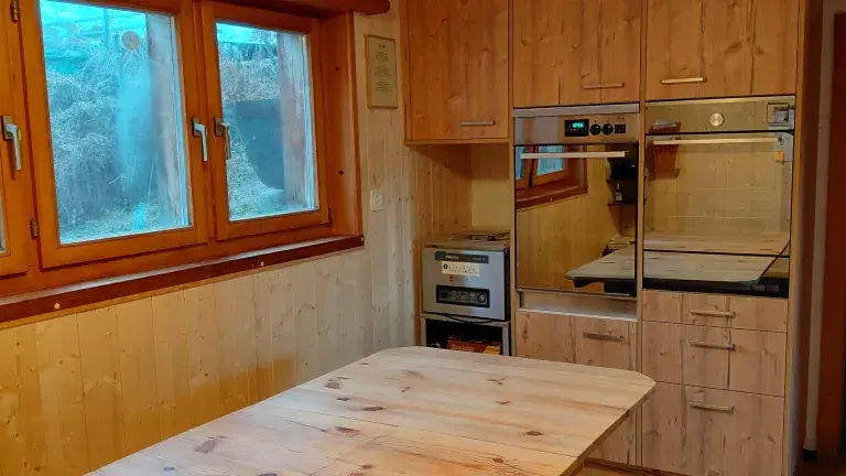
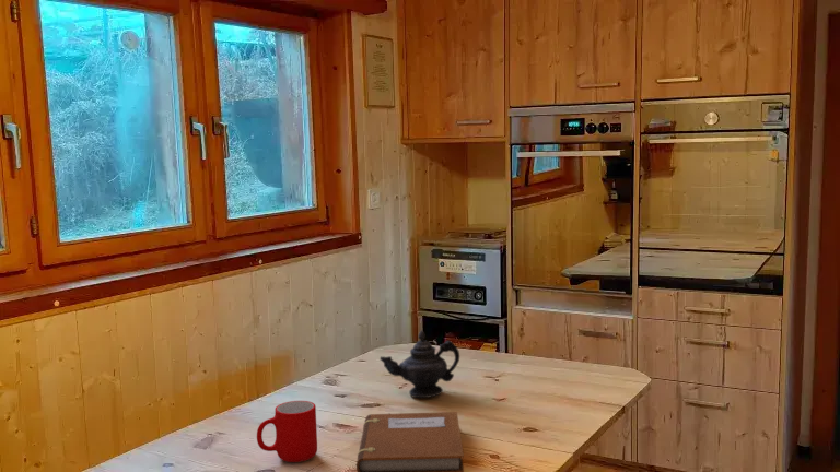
+ notebook [355,411,465,472]
+ teapot [378,329,460,399]
+ cup [256,400,318,463]
